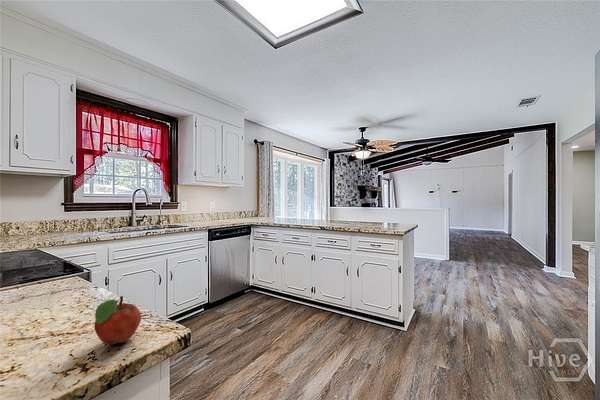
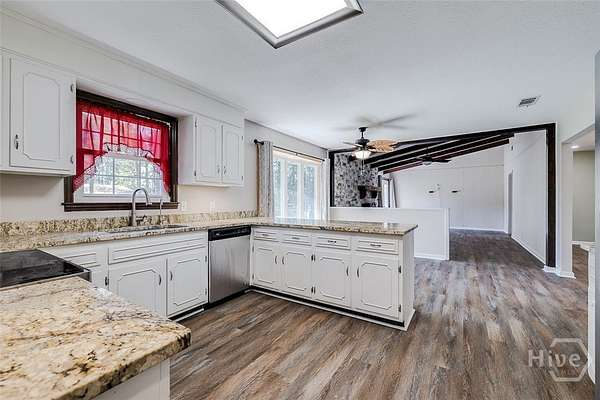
- fruit [93,295,142,346]
